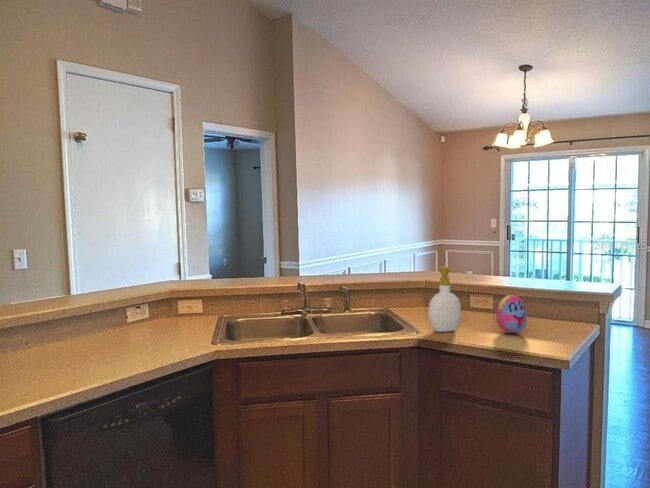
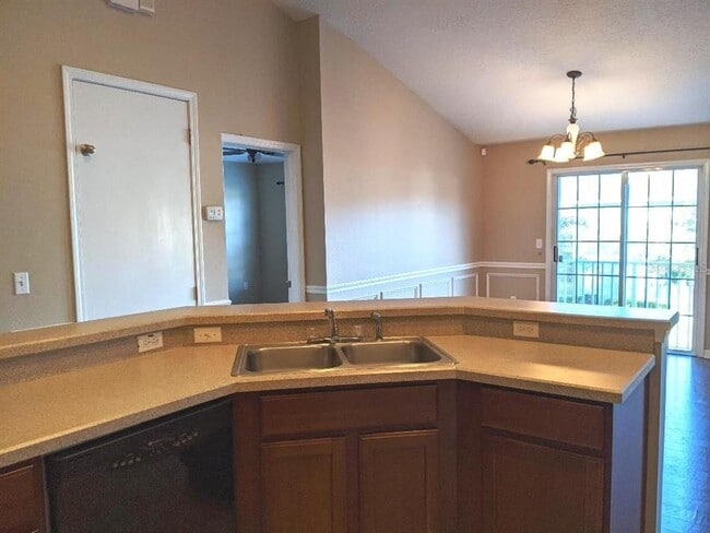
- decorative egg [495,294,528,334]
- soap bottle [427,266,462,333]
